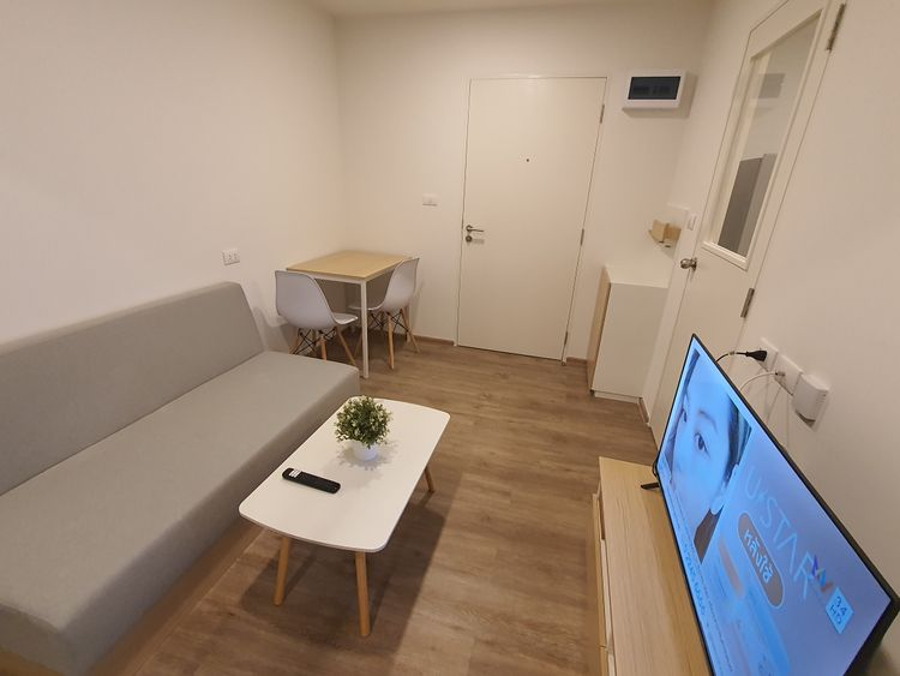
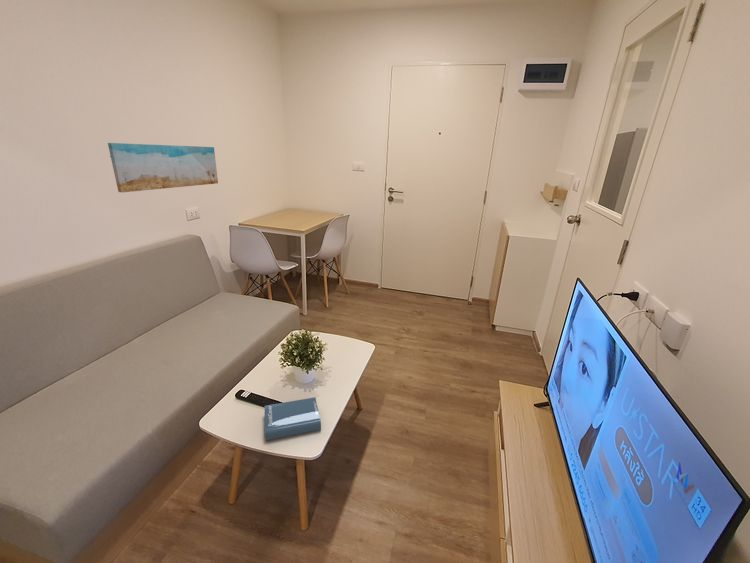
+ wall art [107,142,219,193]
+ hardback book [264,396,322,442]
